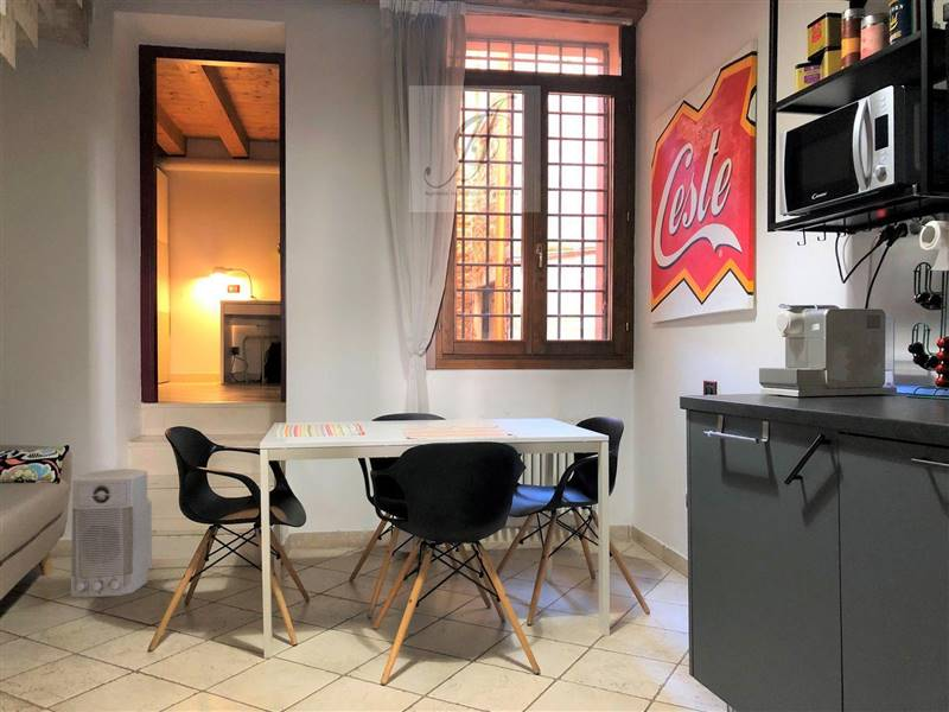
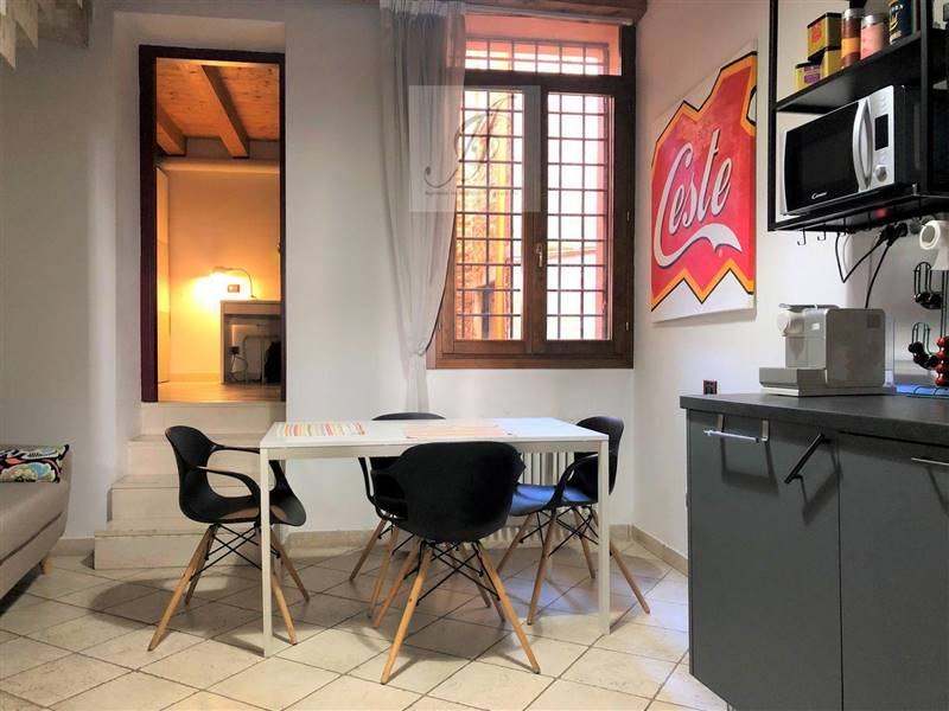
- air purifier [69,468,153,598]
